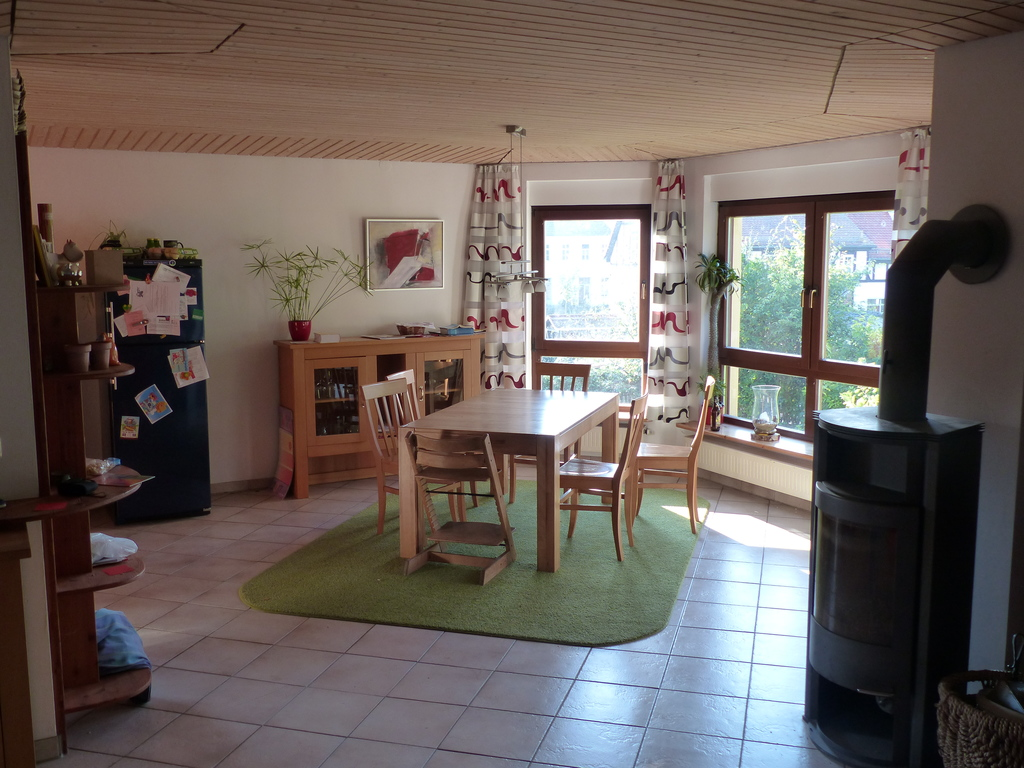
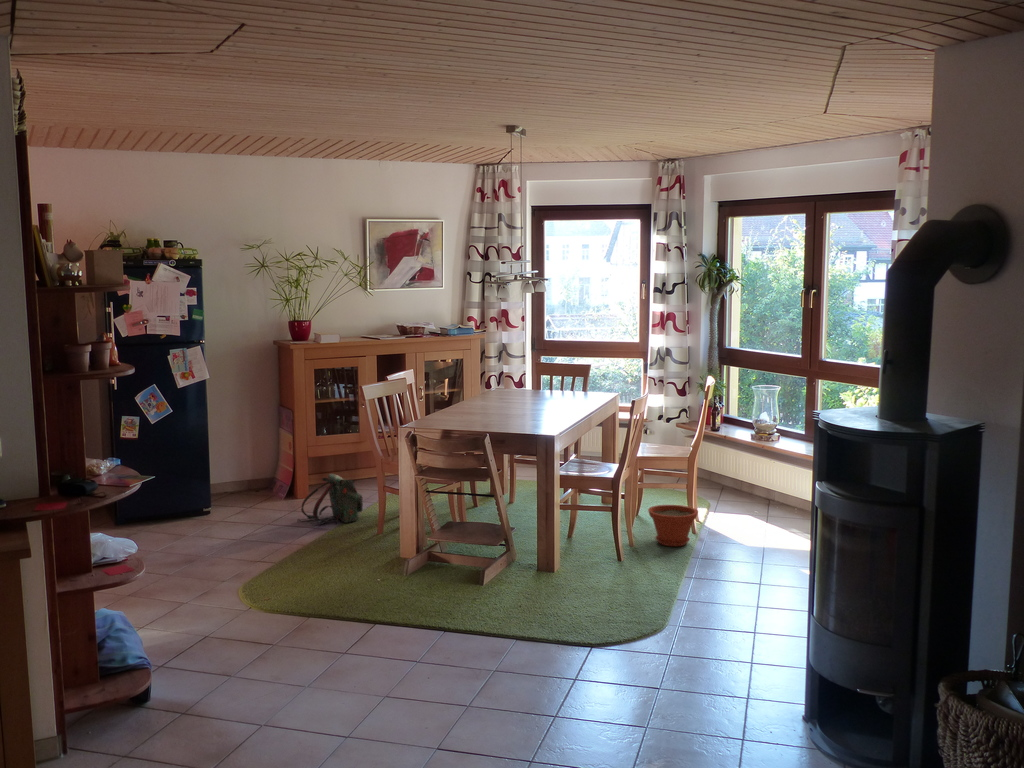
+ plant pot [647,504,699,547]
+ backpack [296,473,364,525]
